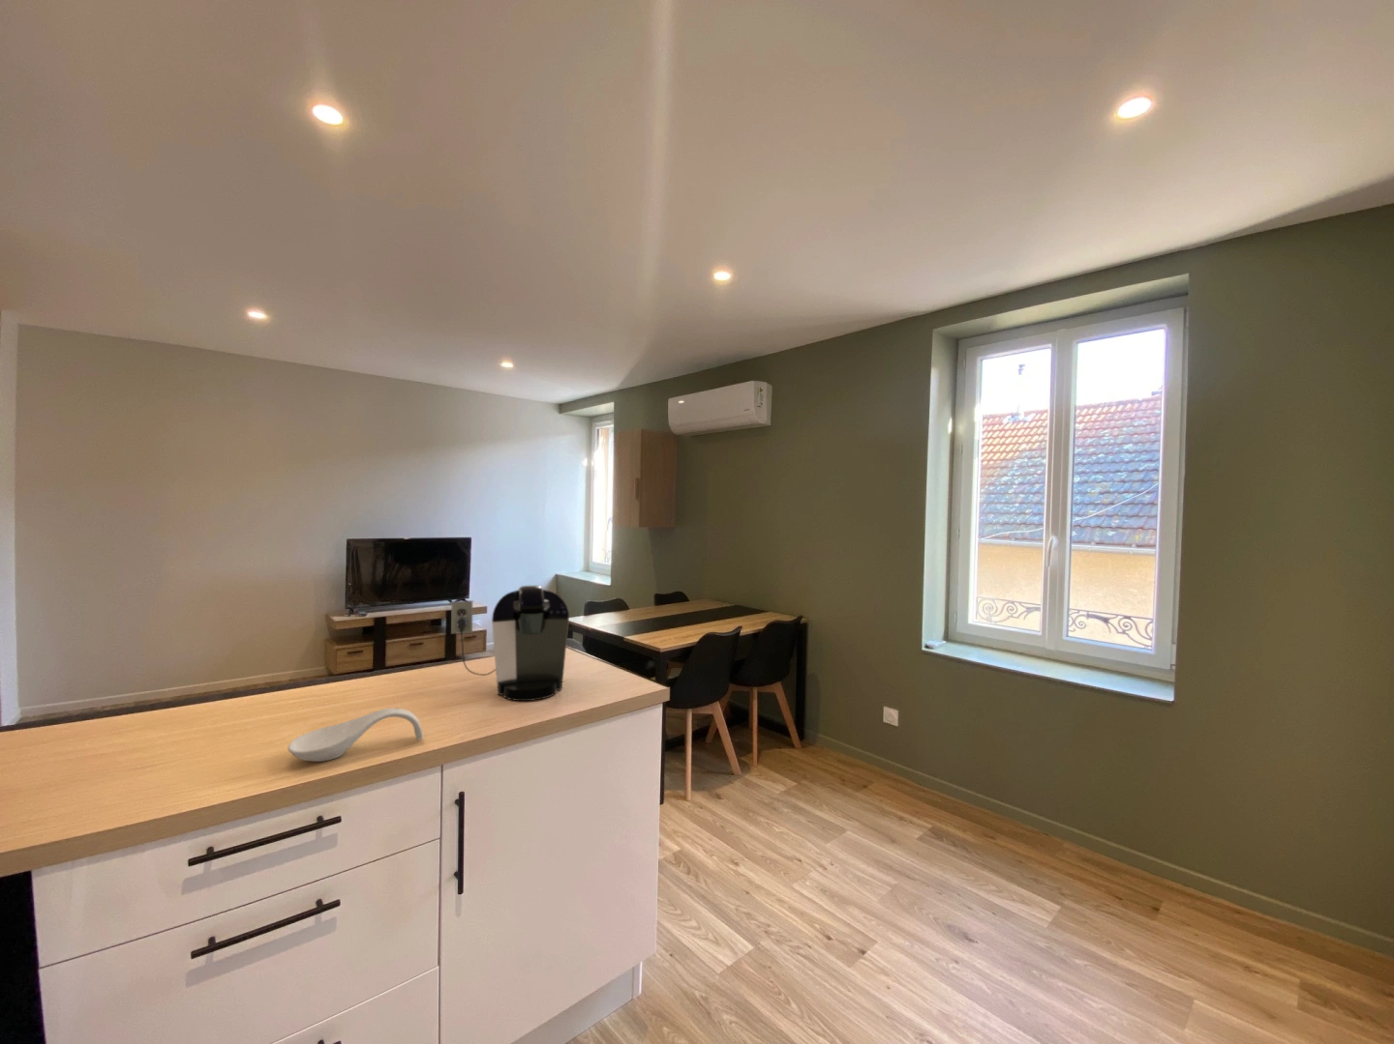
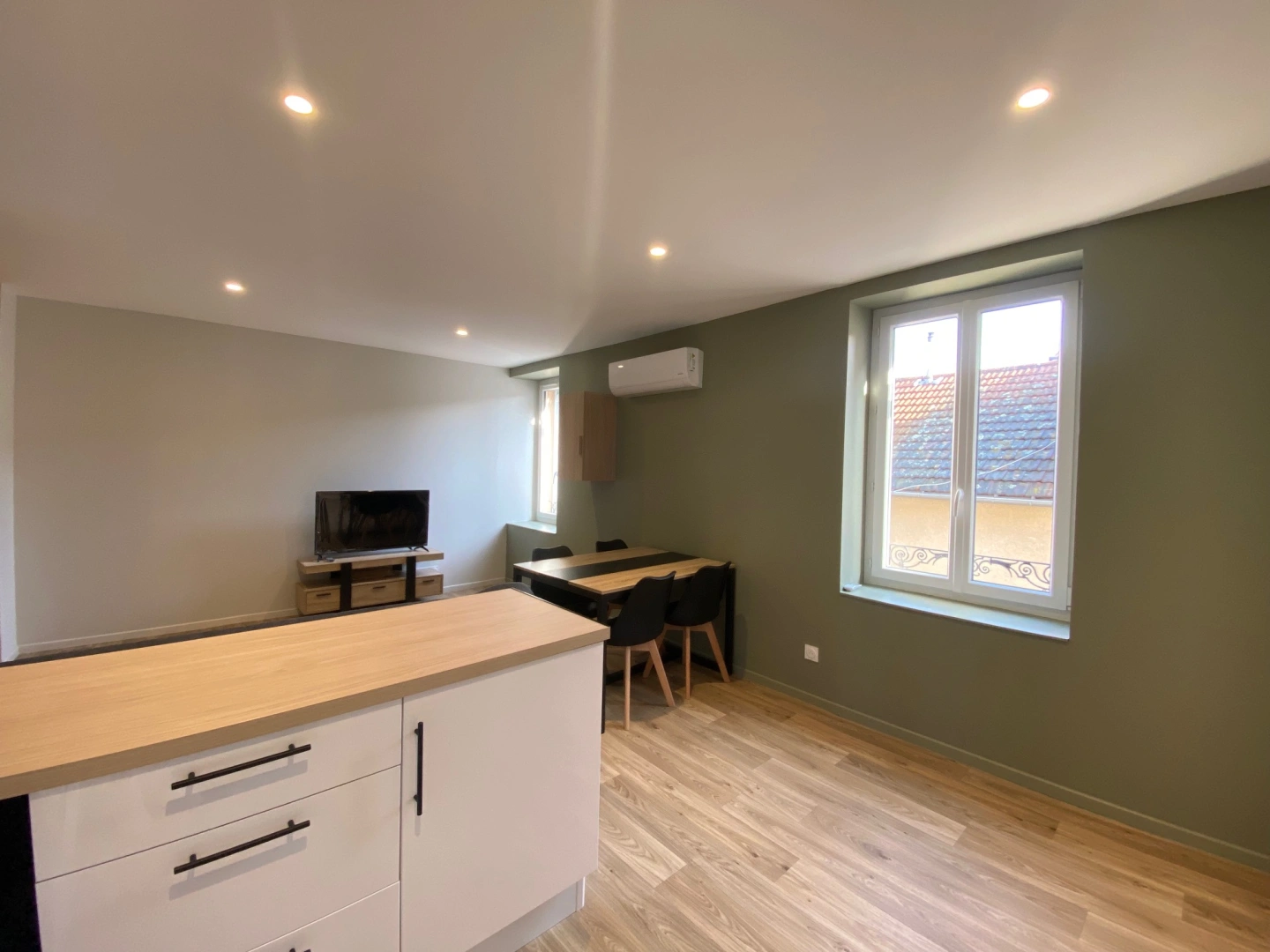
- coffee maker [450,585,570,702]
- spoon rest [288,707,424,762]
